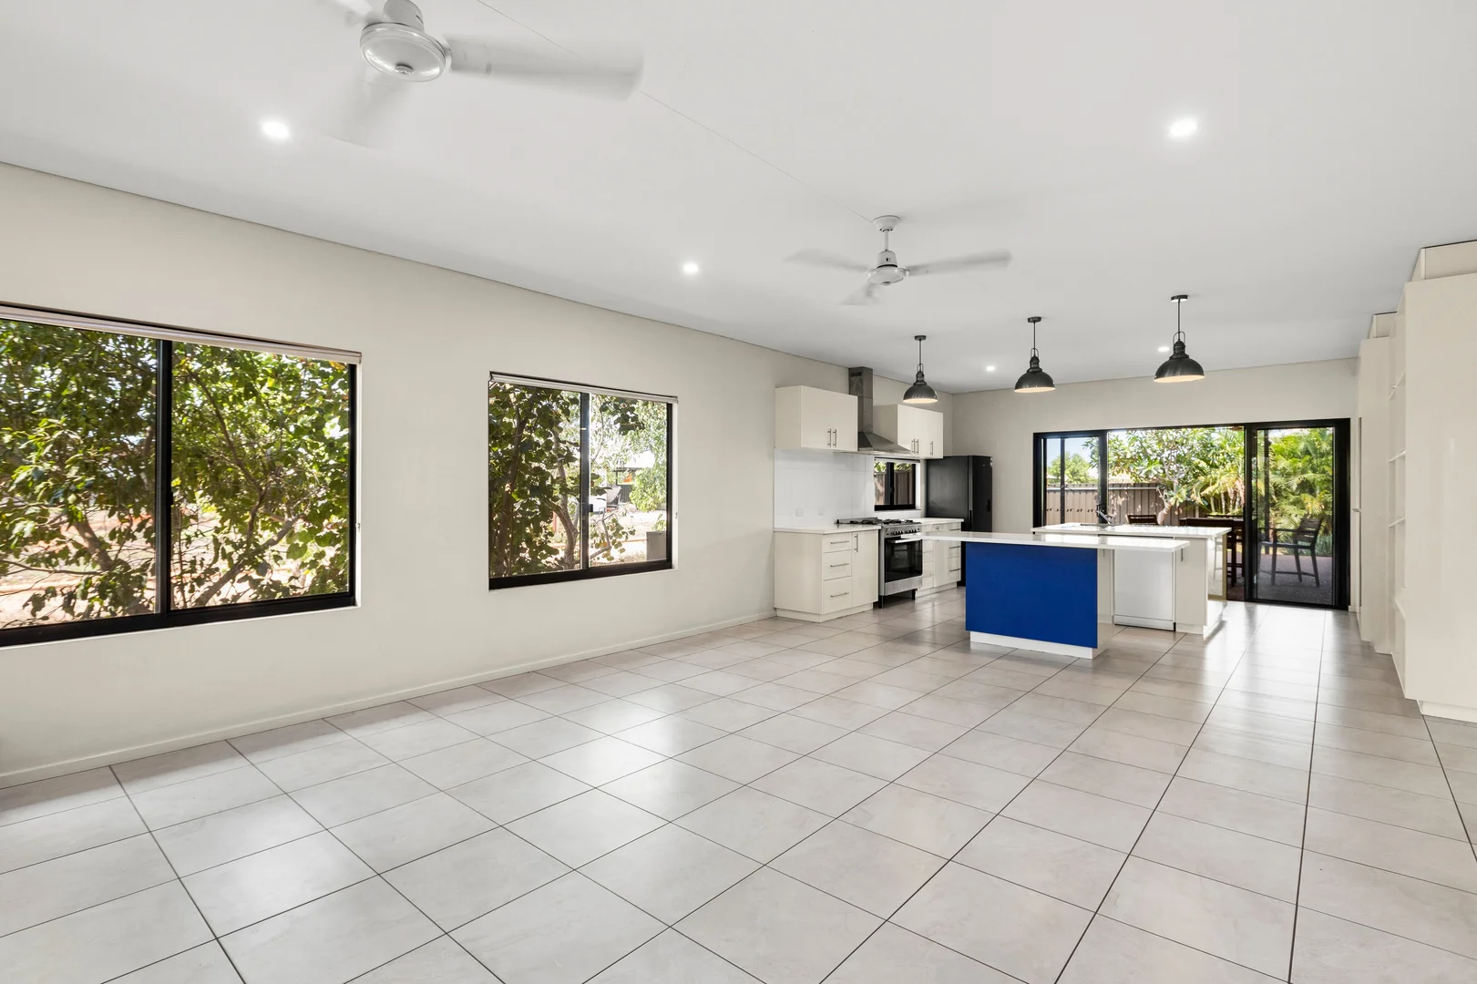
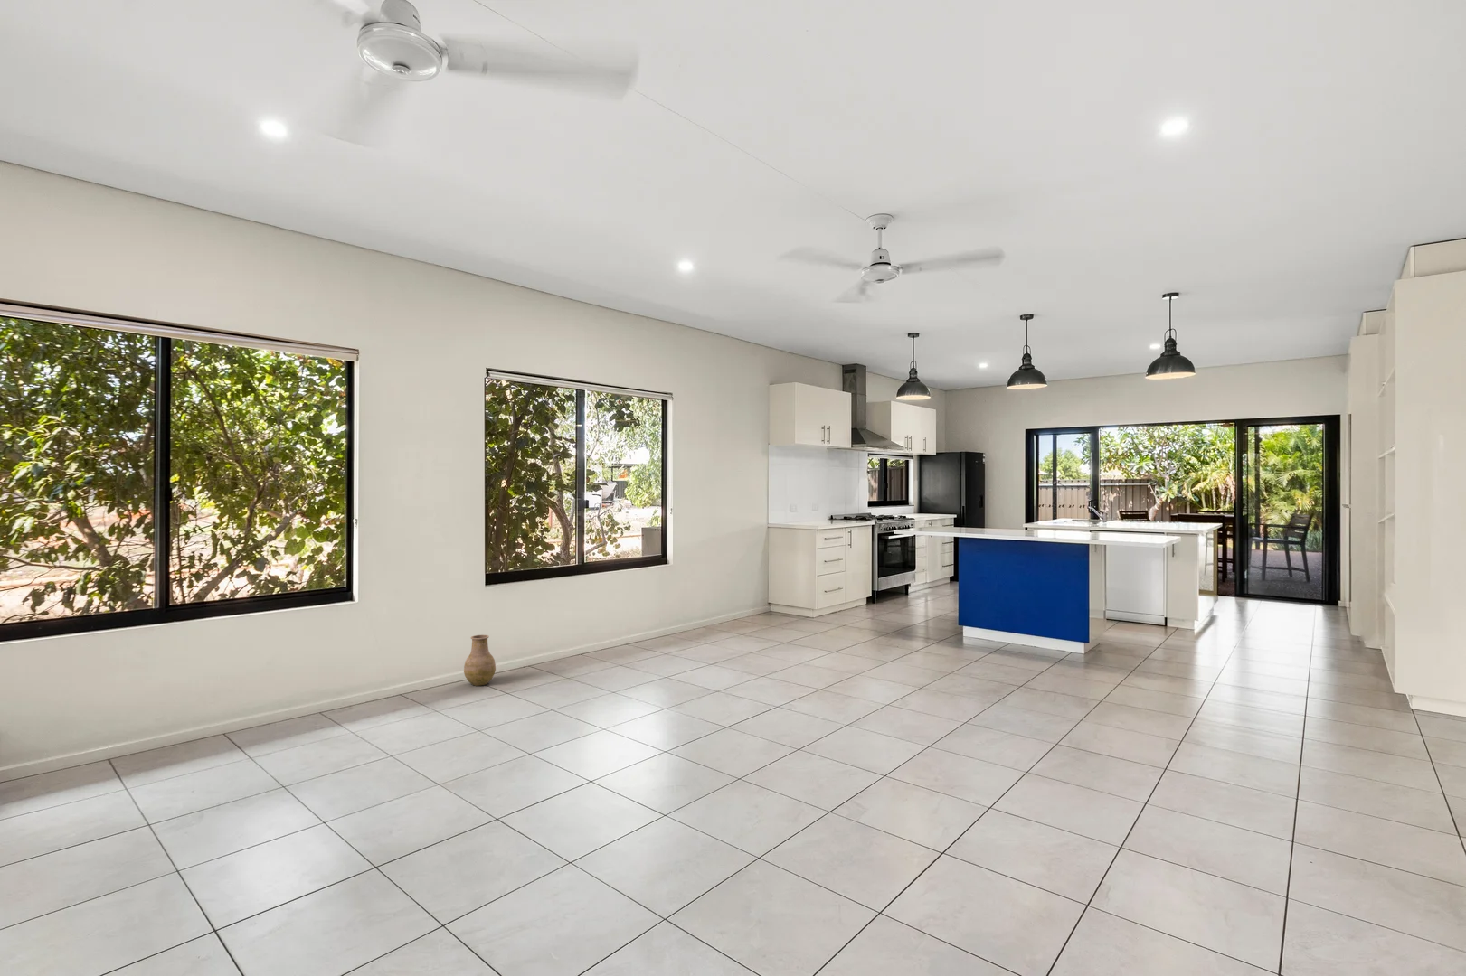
+ vase [463,634,497,687]
